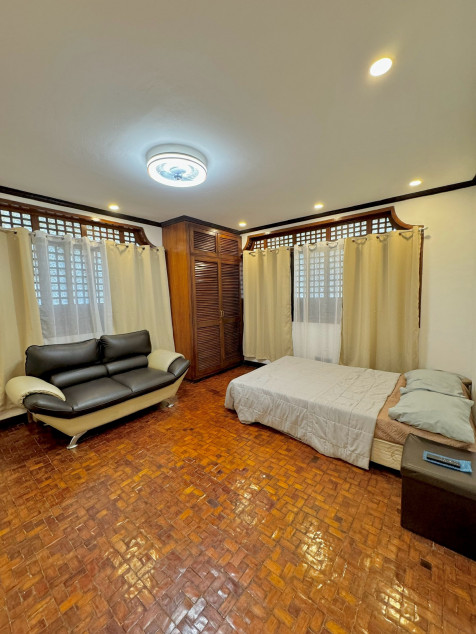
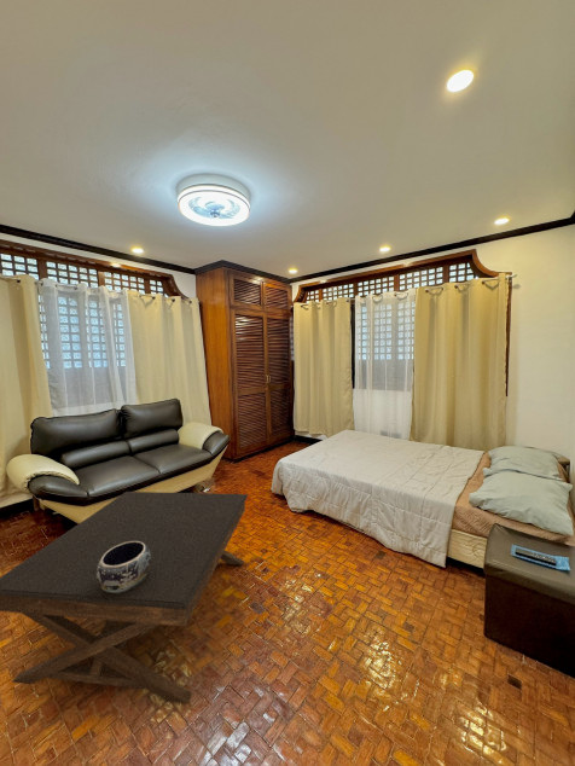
+ decorative bowl [97,541,151,594]
+ coffee table [0,491,249,704]
